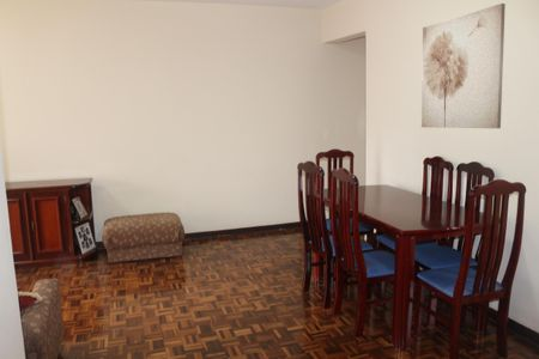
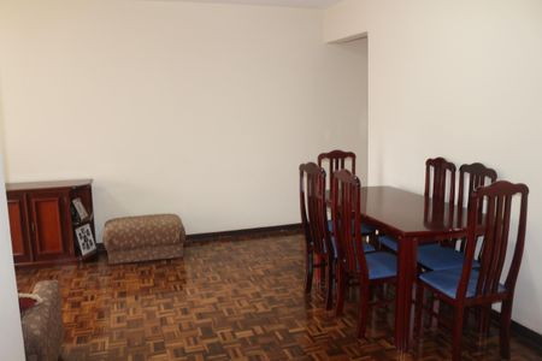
- wall art [420,2,507,129]
